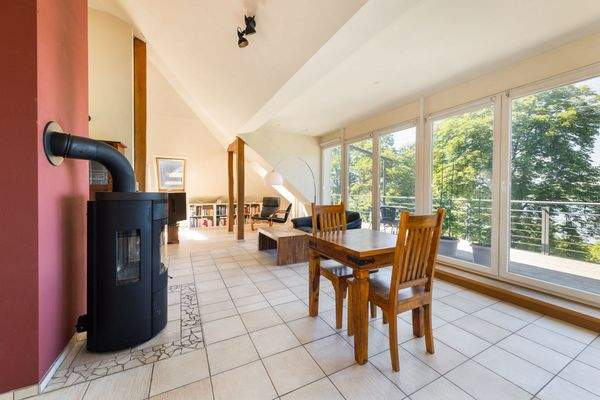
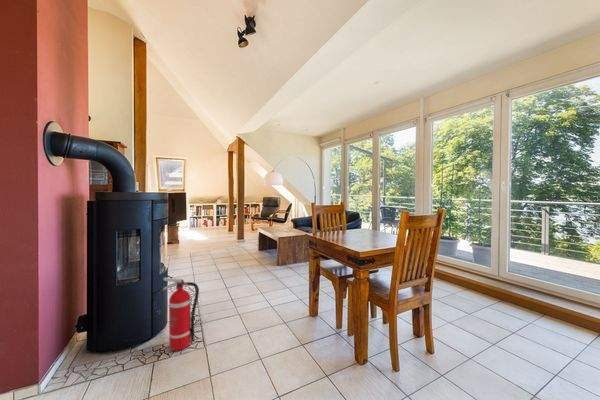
+ fire extinguisher [162,277,200,352]
